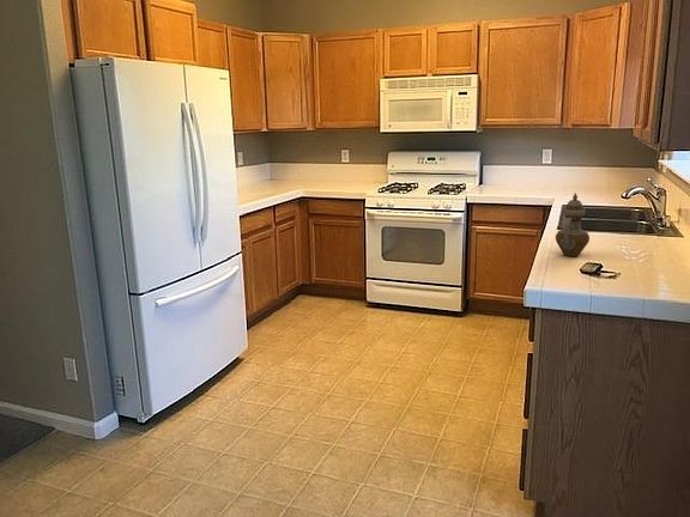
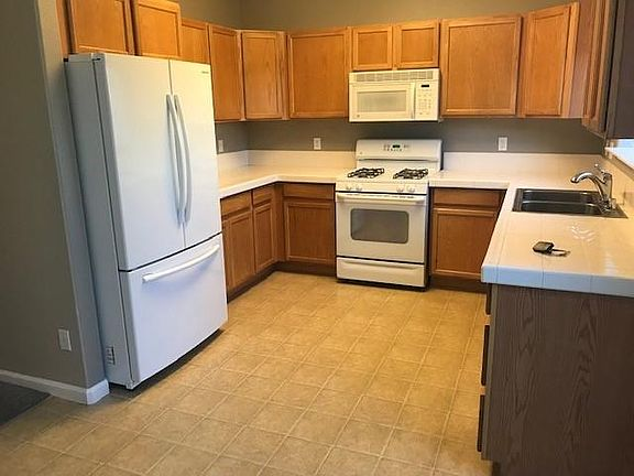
- teapot [555,191,591,257]
